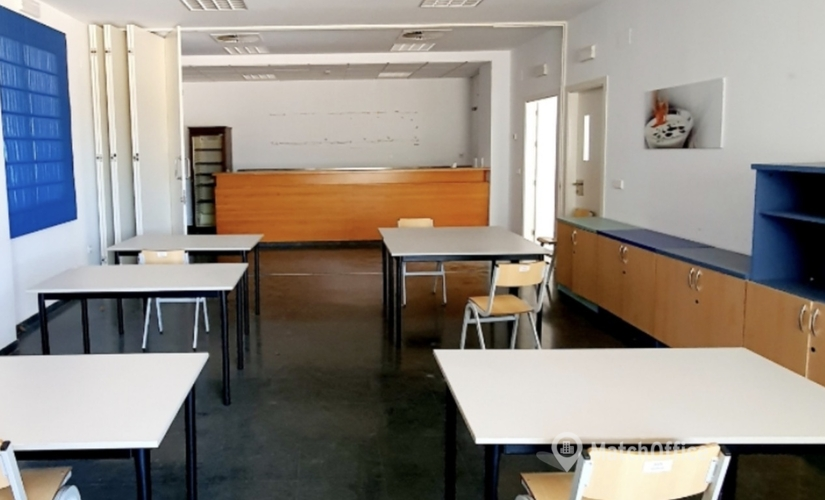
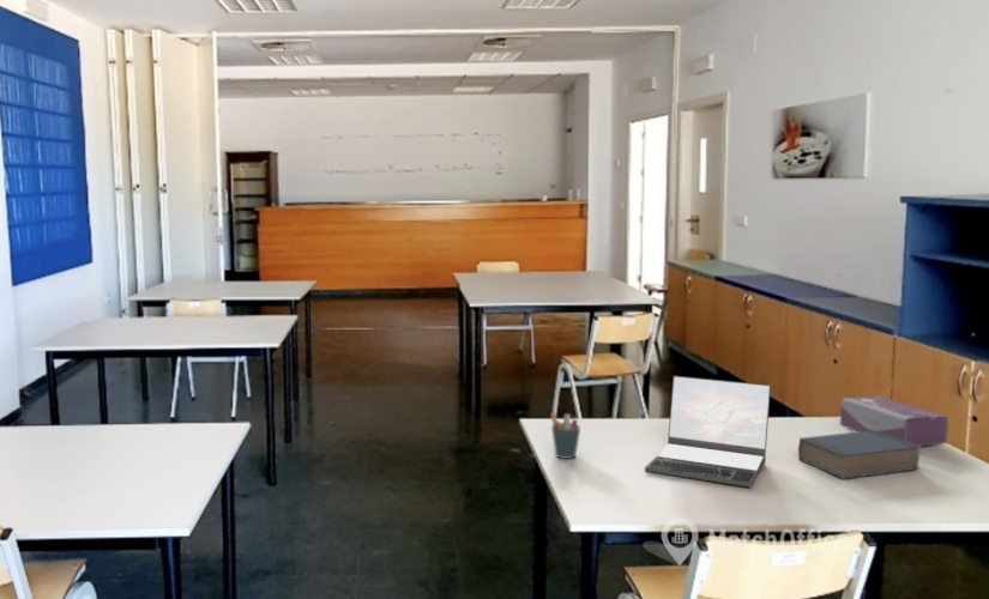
+ laptop [644,375,772,488]
+ book [797,430,922,480]
+ pen holder [549,412,581,460]
+ tissue box [839,395,949,447]
